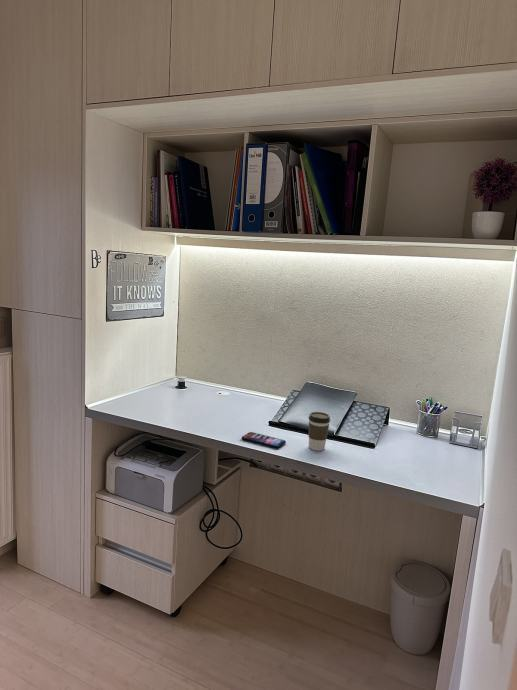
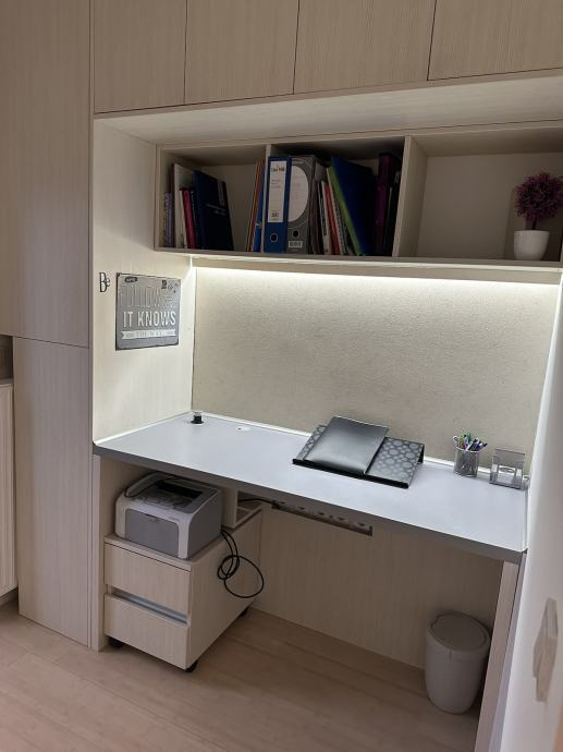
- coffee cup [307,411,331,452]
- smartphone [241,431,287,449]
